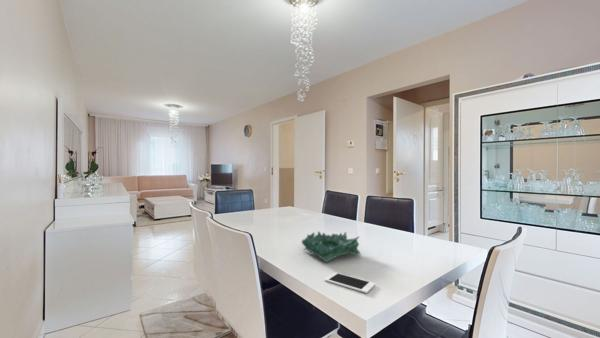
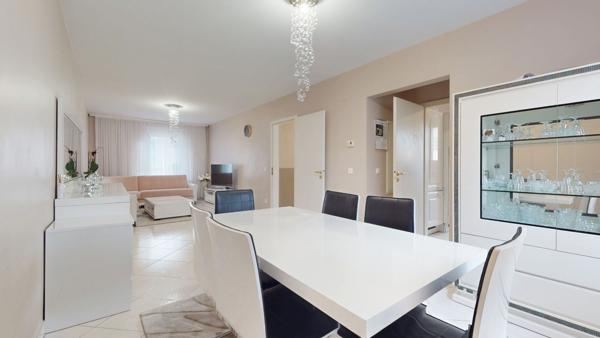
- decorative bowl [301,230,363,264]
- cell phone [324,271,376,294]
